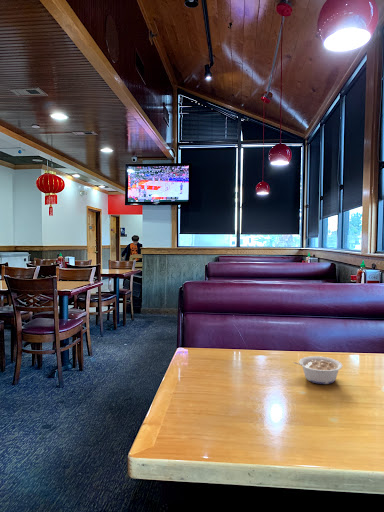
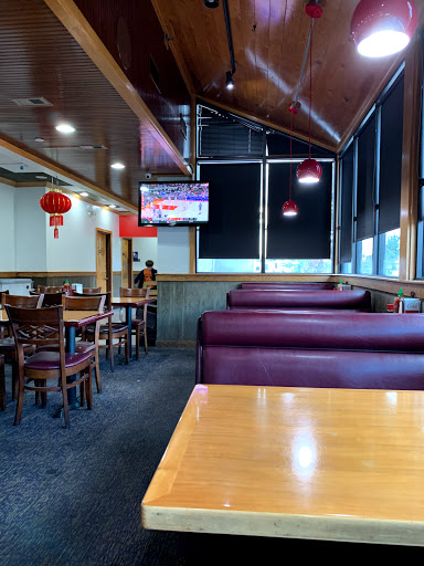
- legume [292,355,343,385]
